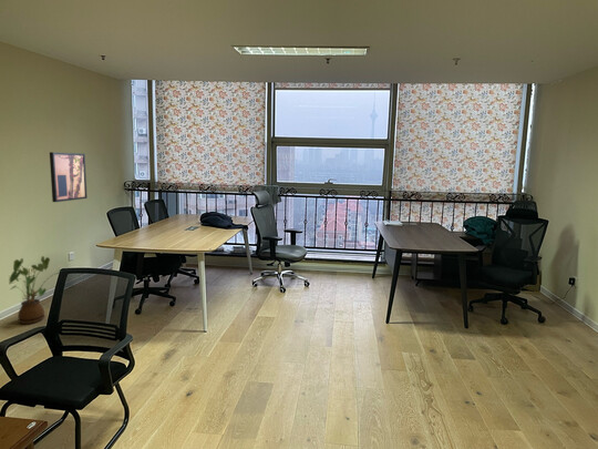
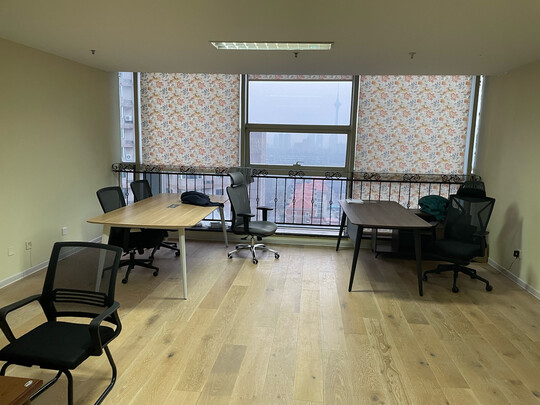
- wall art [49,151,89,203]
- house plant [9,255,61,325]
